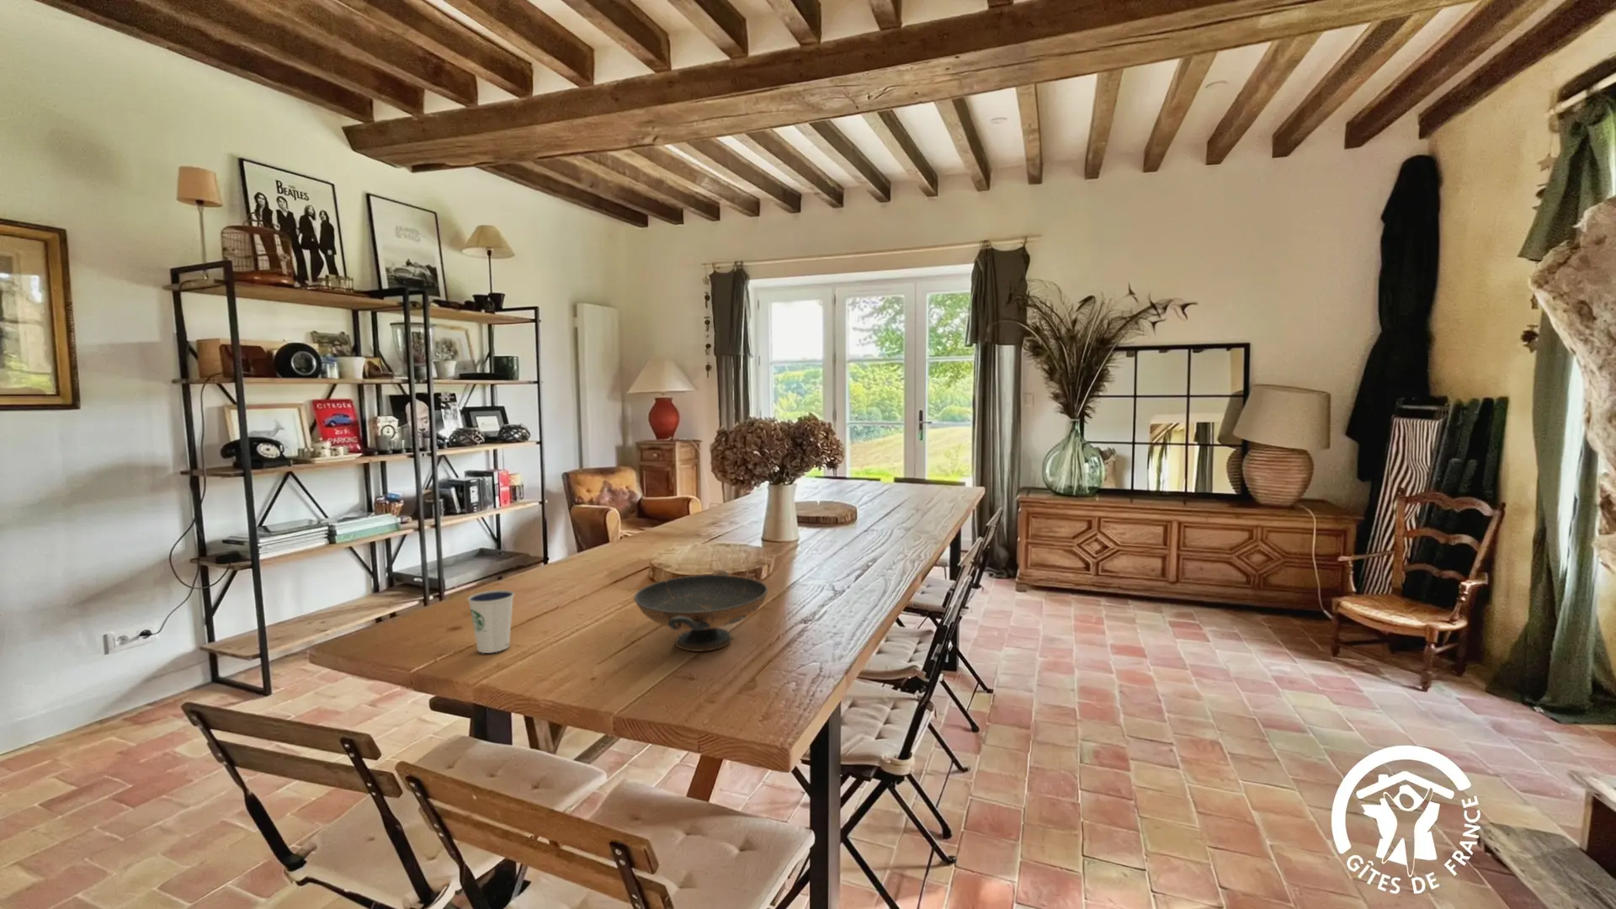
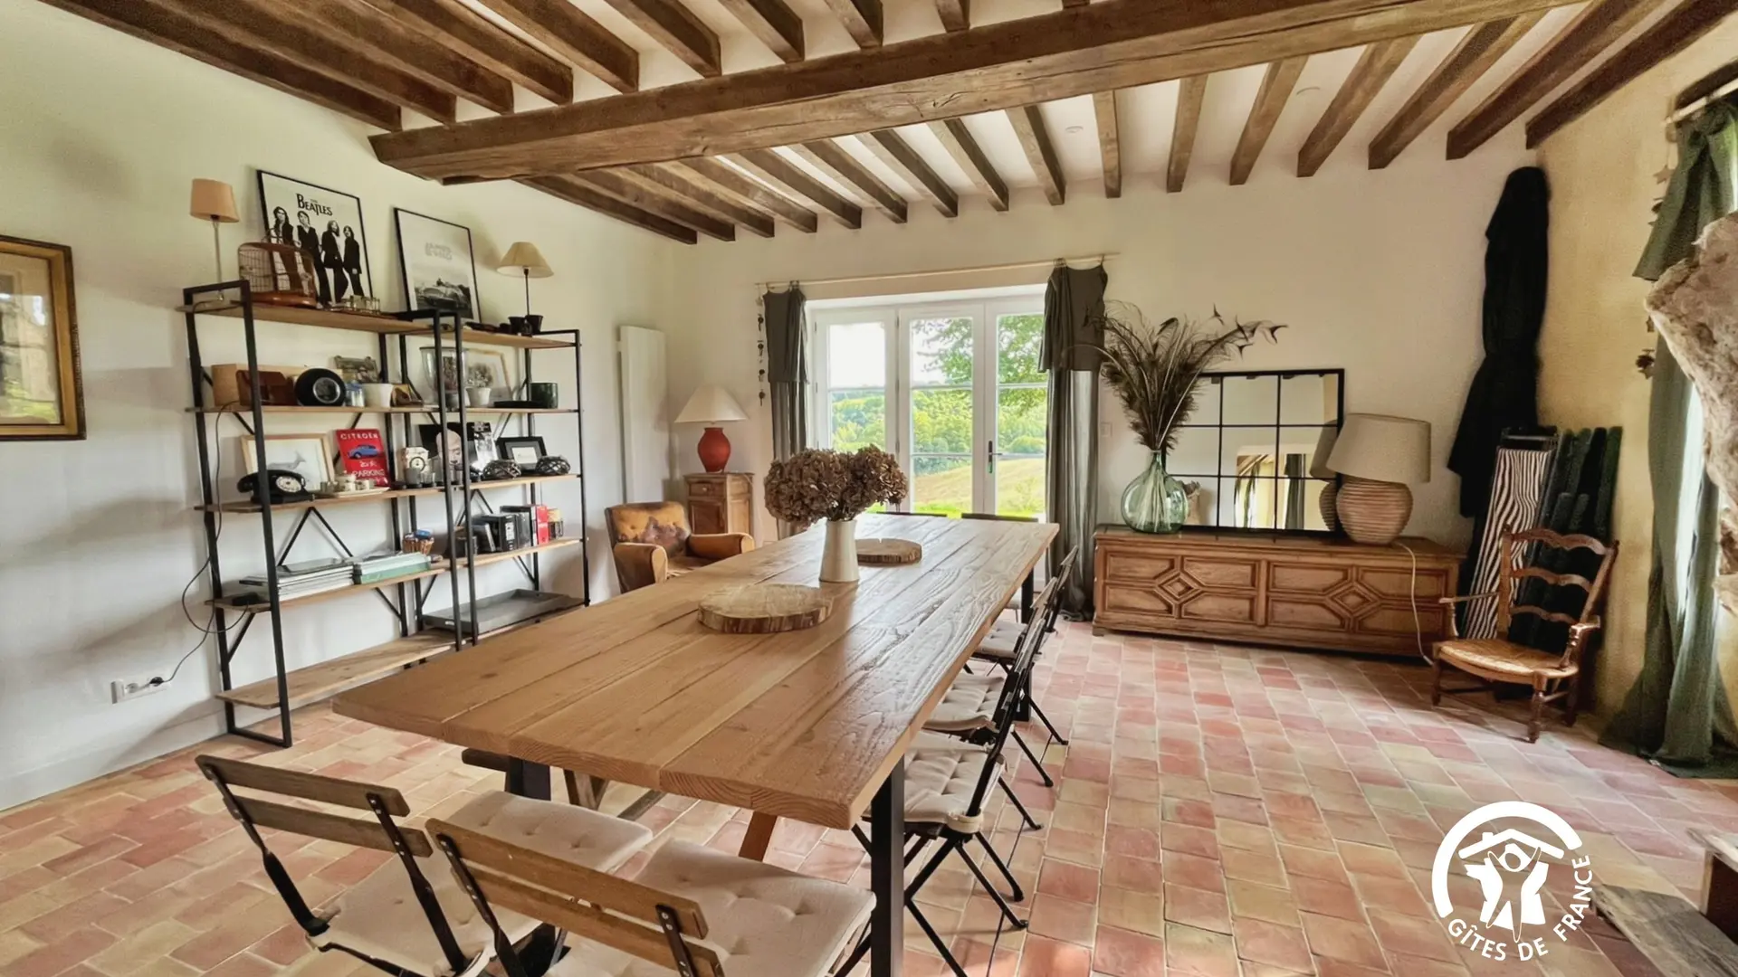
- dixie cup [466,589,515,654]
- decorative bowl [633,569,769,653]
